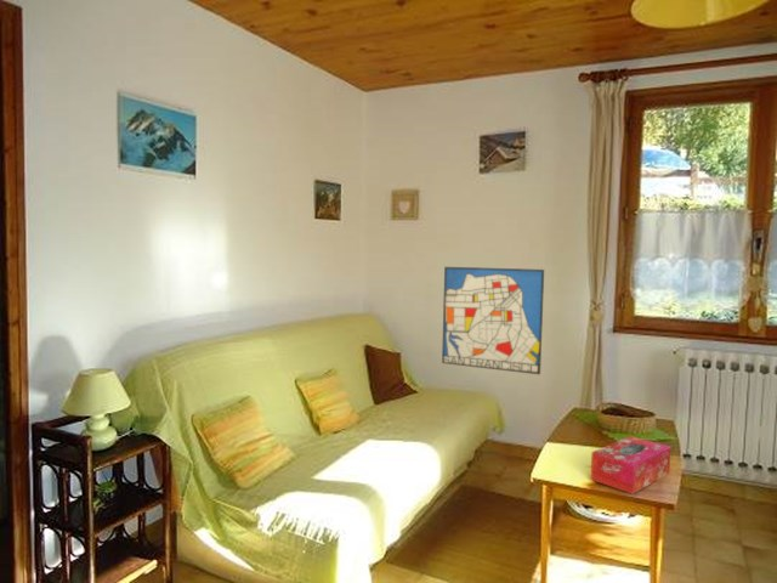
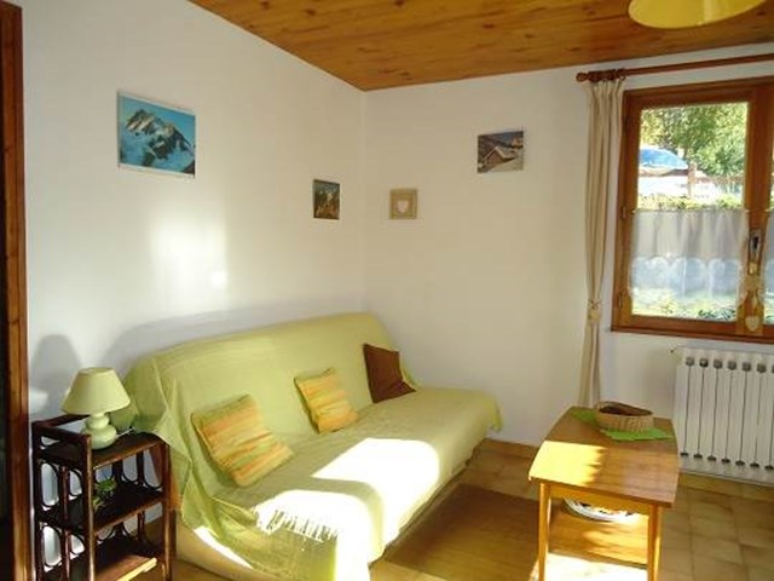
- tissue box [590,435,671,496]
- wall art [441,266,545,375]
